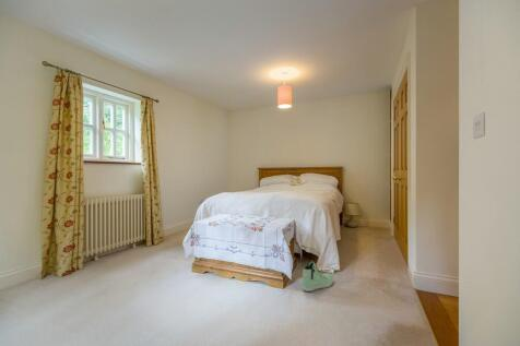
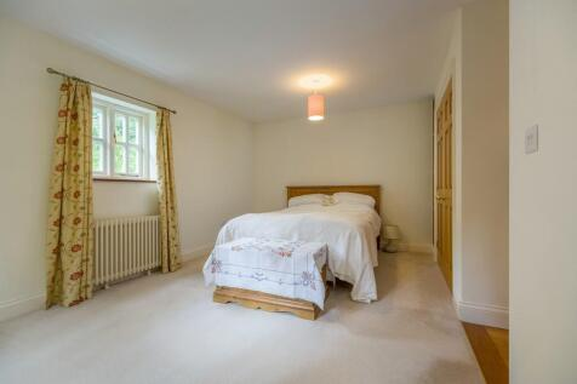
- sneaker [302,261,334,293]
